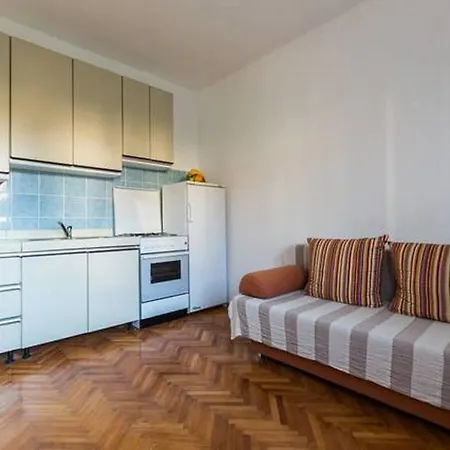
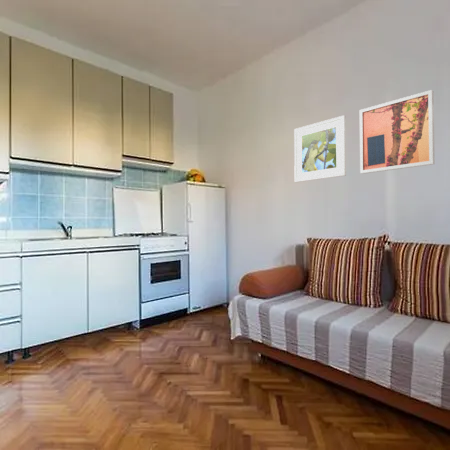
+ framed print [293,114,347,183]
+ wall art [359,89,436,175]
